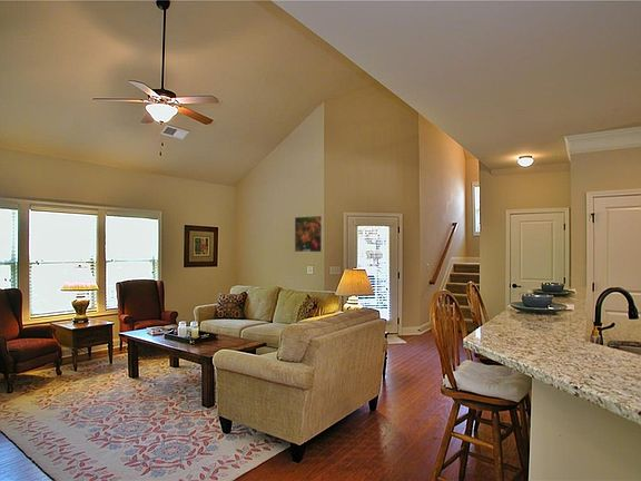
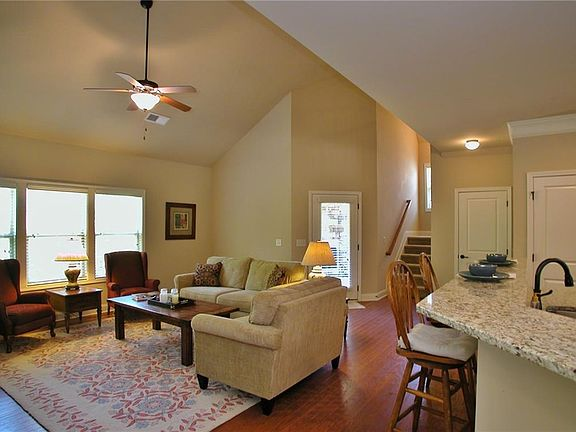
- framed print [294,215,324,253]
